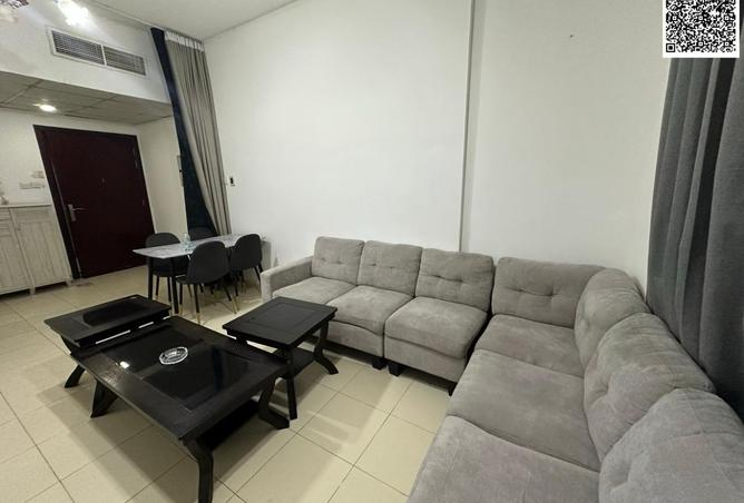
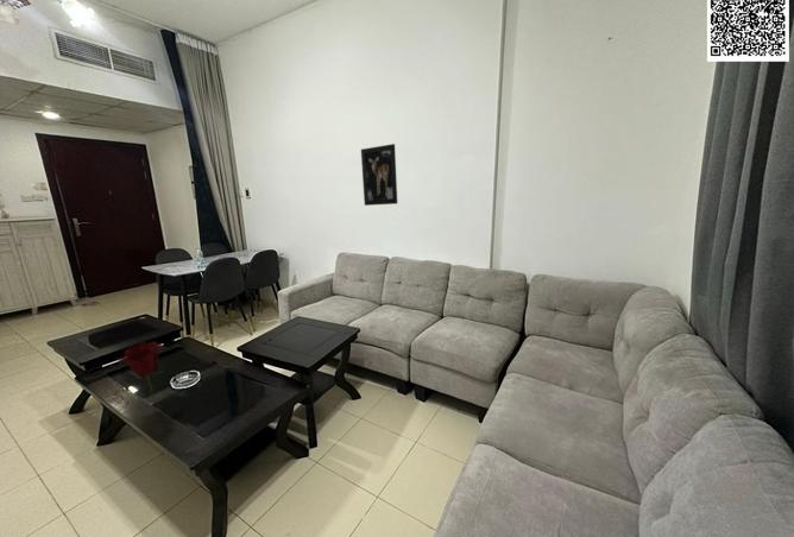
+ wall art [360,143,398,207]
+ flower [116,340,165,403]
